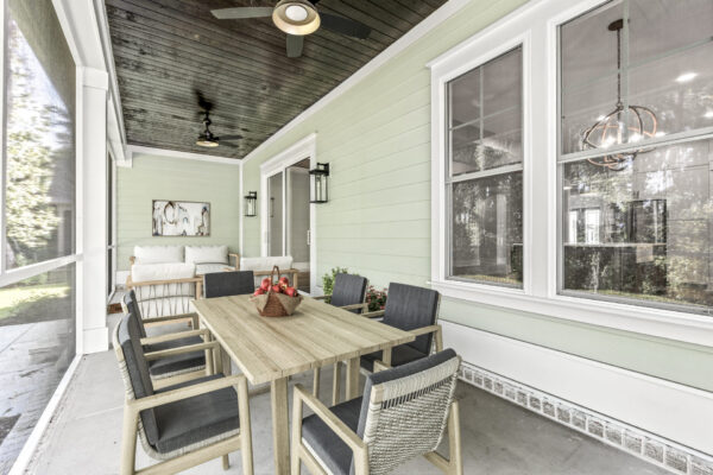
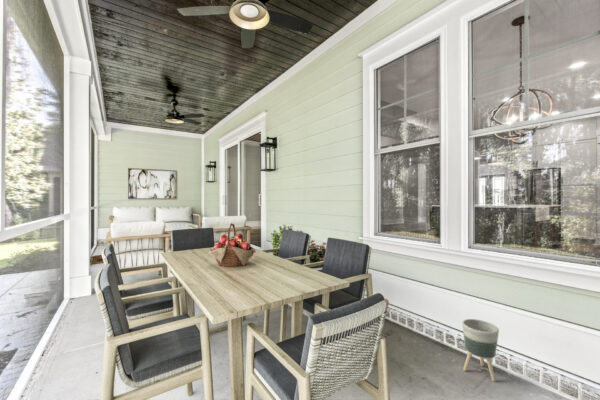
+ planter [461,318,500,382]
